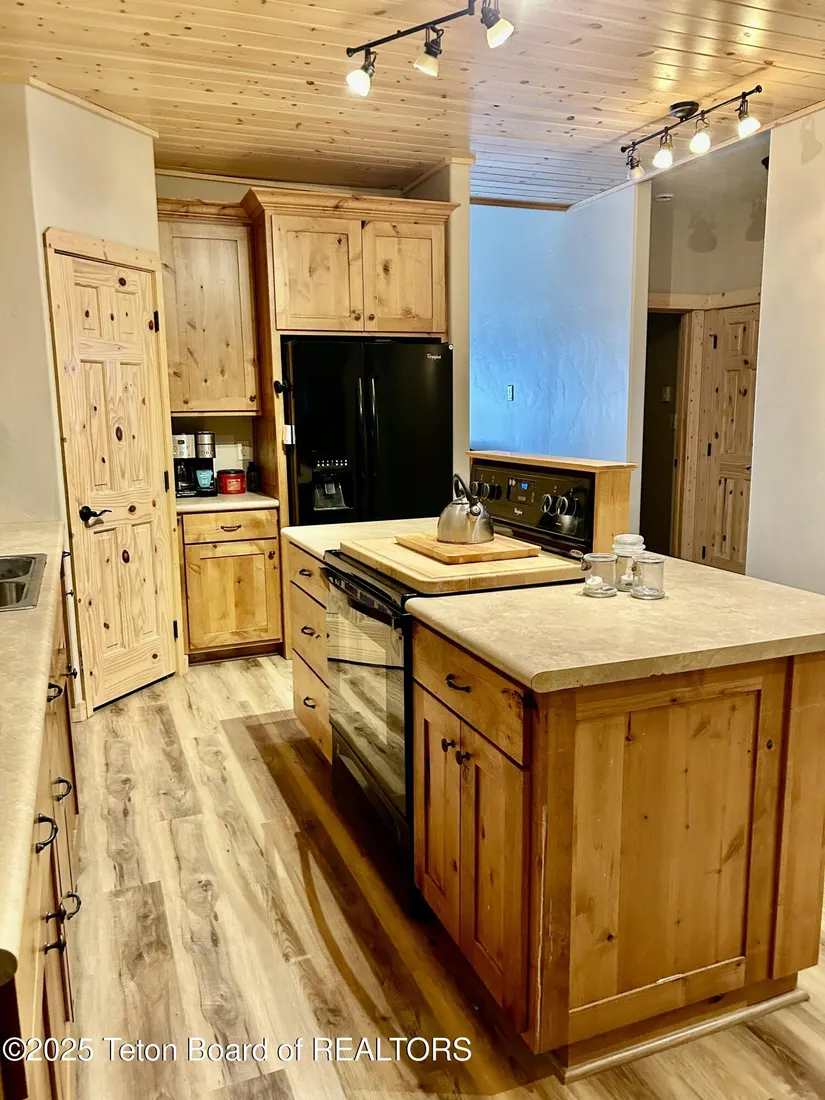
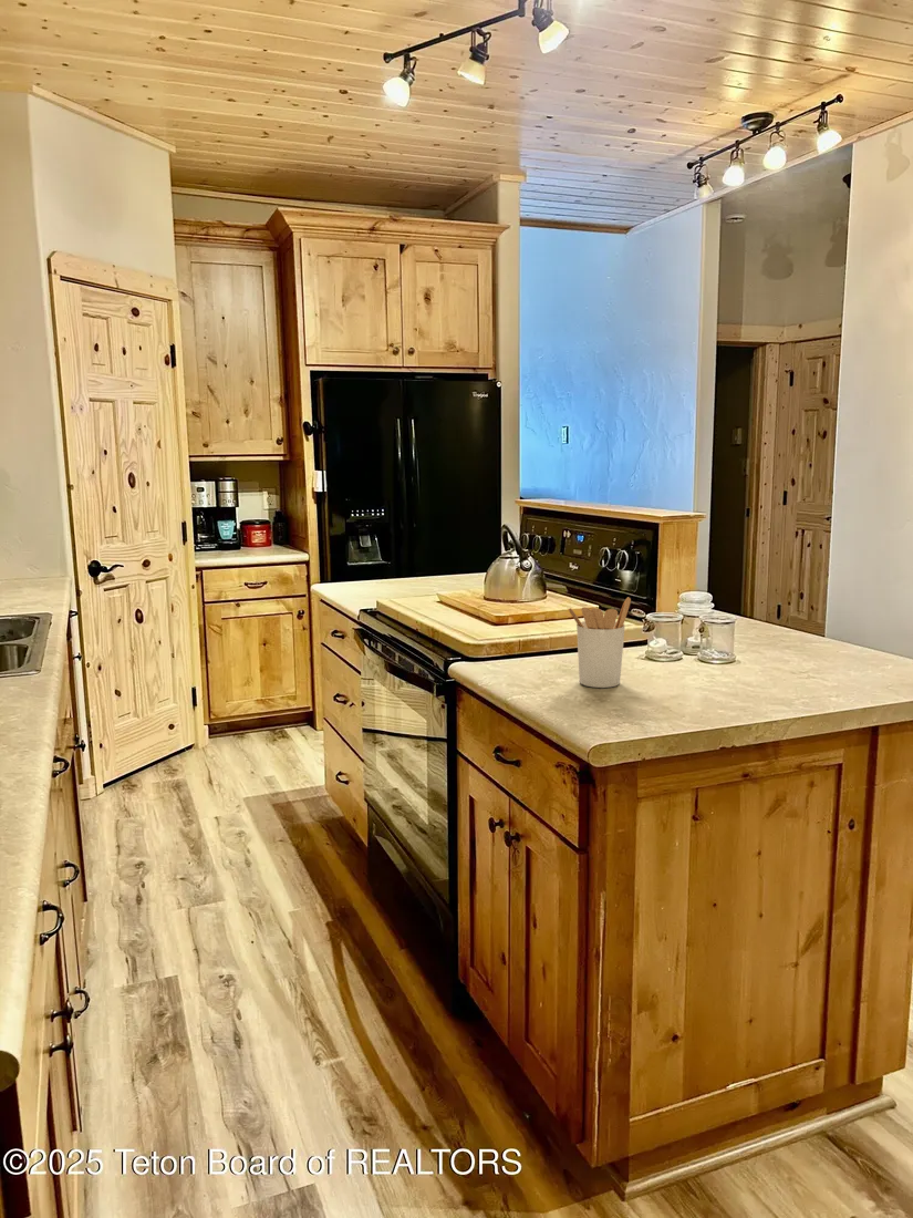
+ utensil holder [567,596,632,689]
